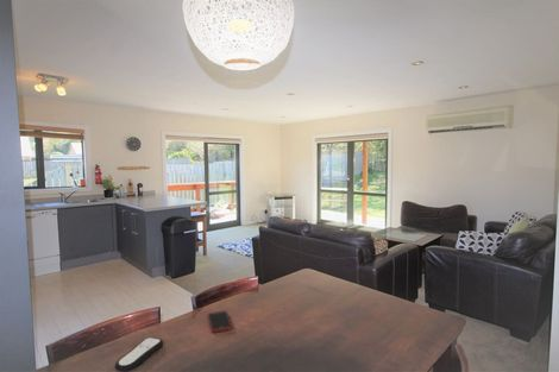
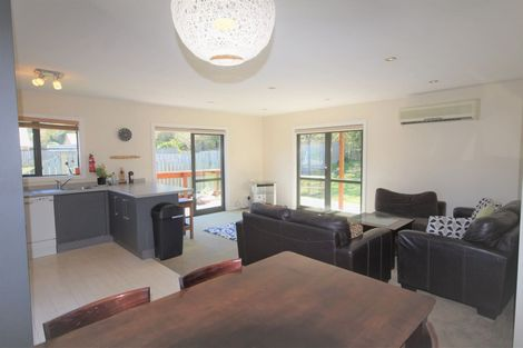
- remote control [114,336,164,372]
- cell phone [207,310,233,334]
